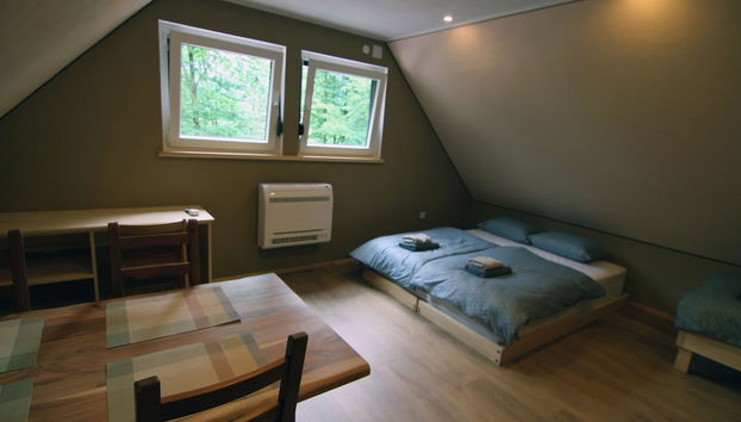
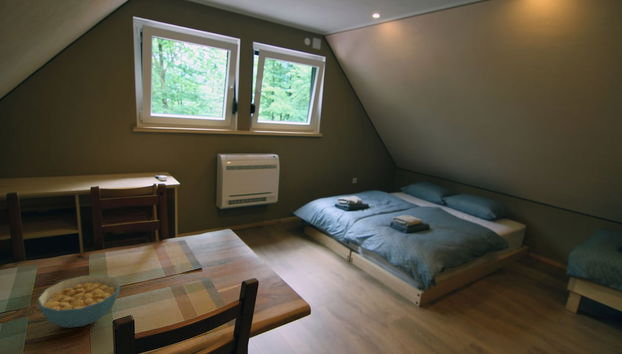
+ cereal bowl [37,274,121,328]
